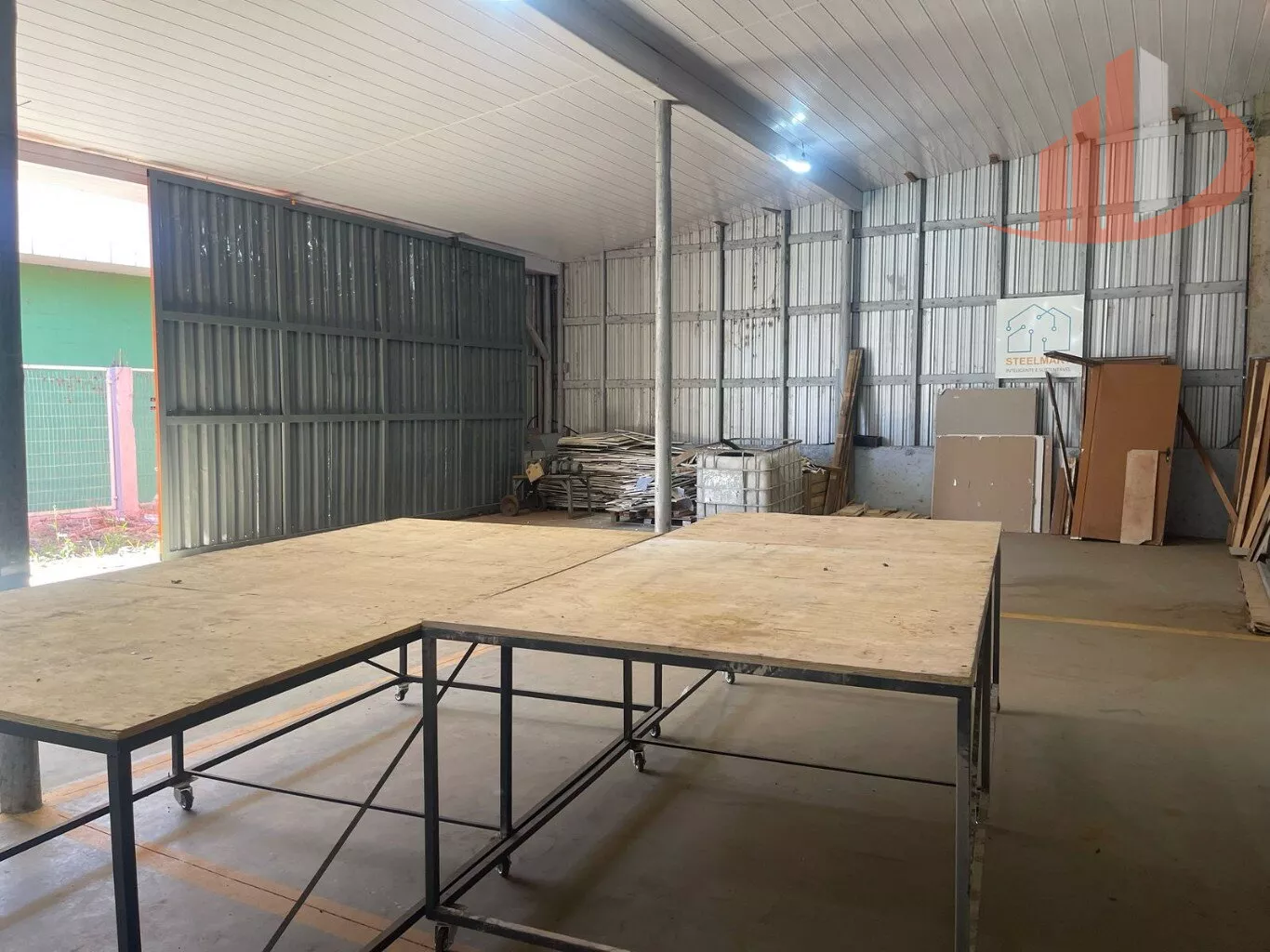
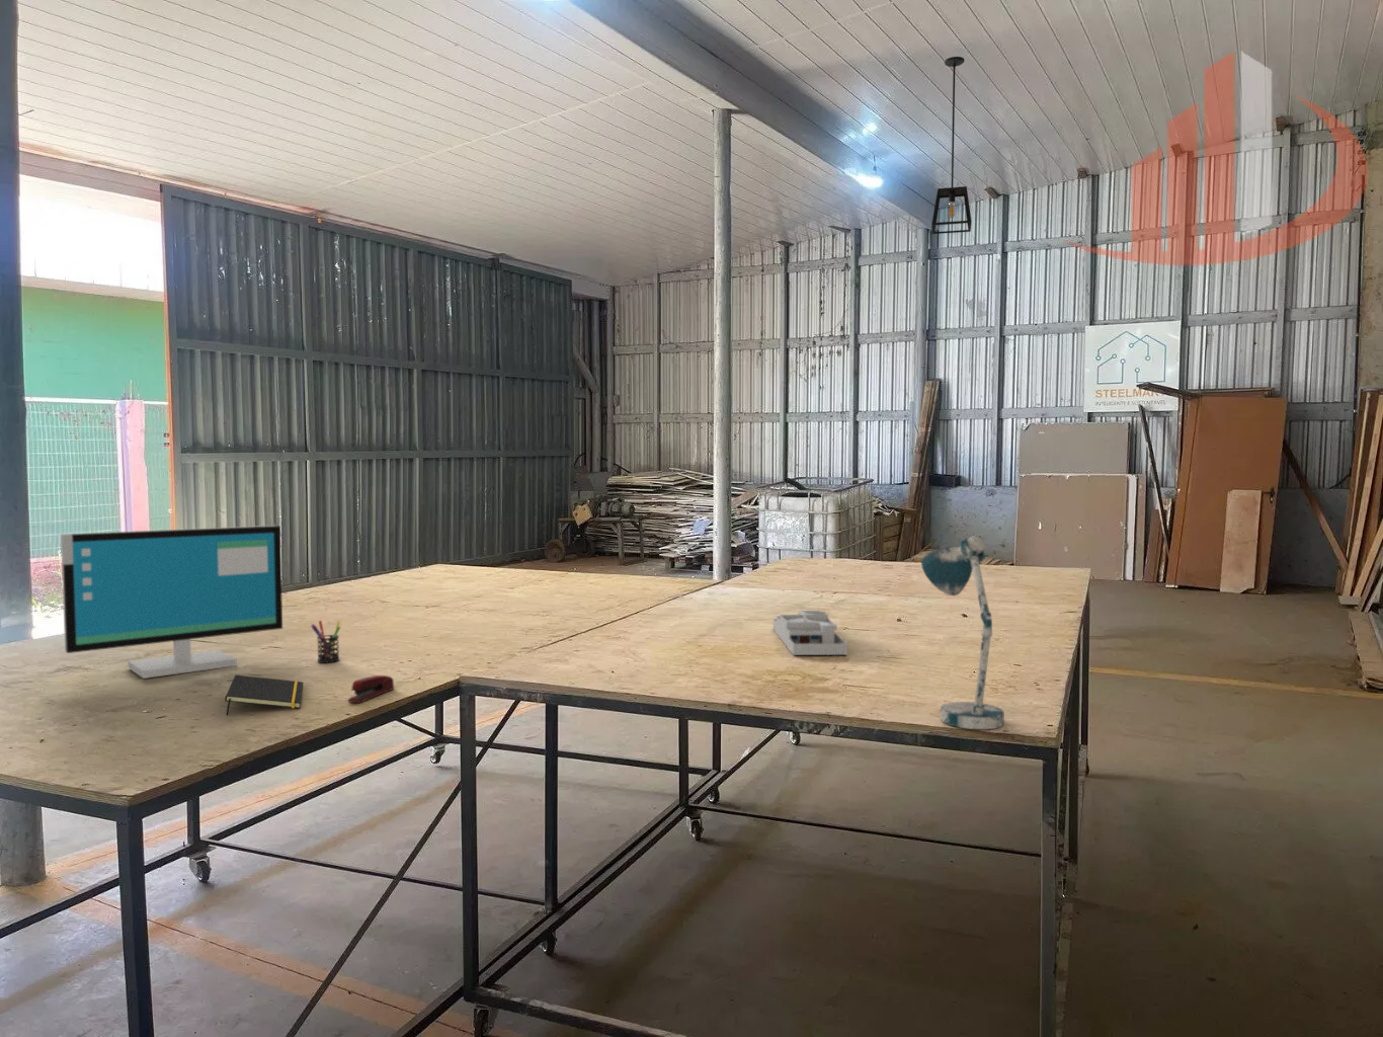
+ desk organizer [772,610,848,656]
+ light fixture [930,56,972,235]
+ notepad [223,674,305,716]
+ computer monitor [60,525,283,680]
+ stapler [346,674,395,704]
+ desk lamp [920,535,1005,730]
+ pen holder [309,620,341,663]
